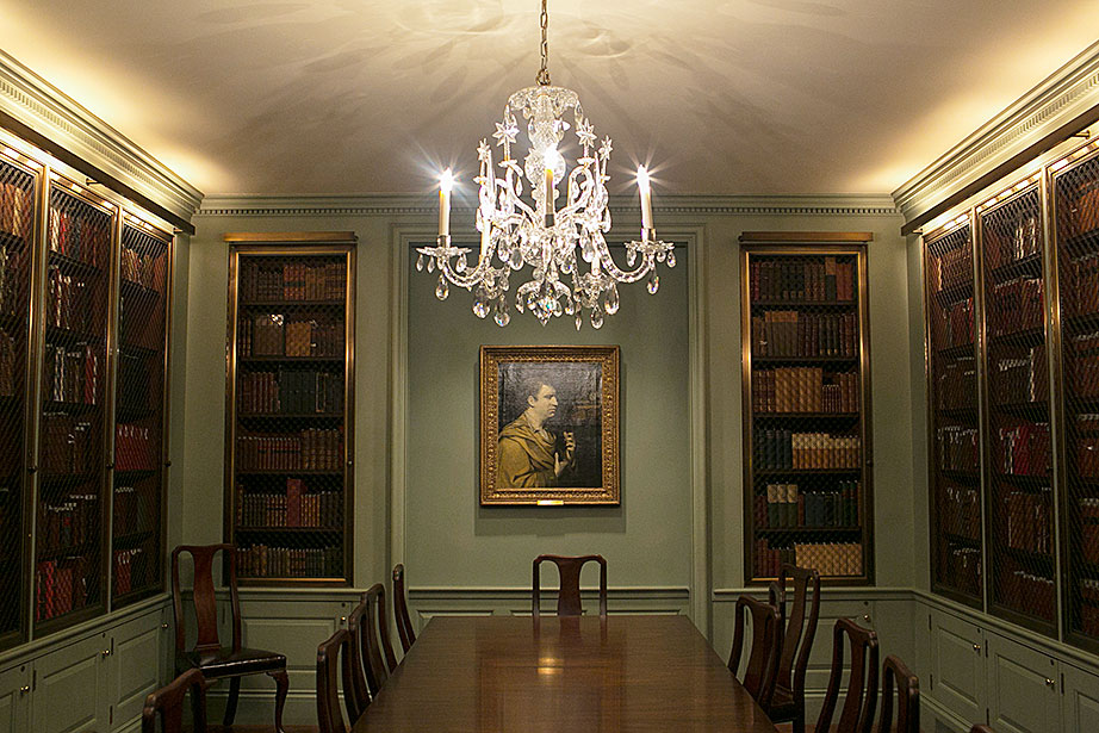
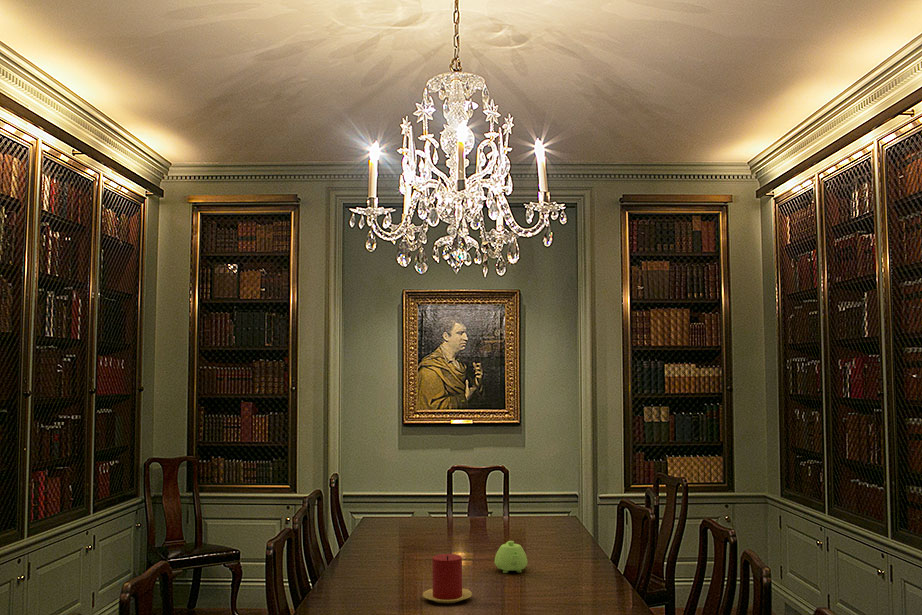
+ candle [422,553,473,604]
+ teapot [494,540,529,574]
